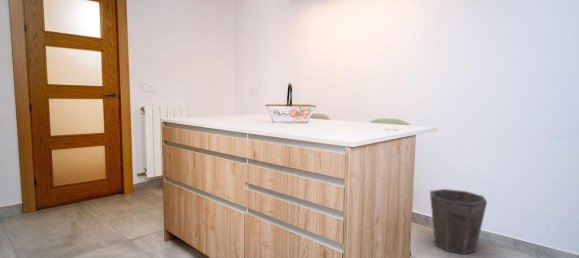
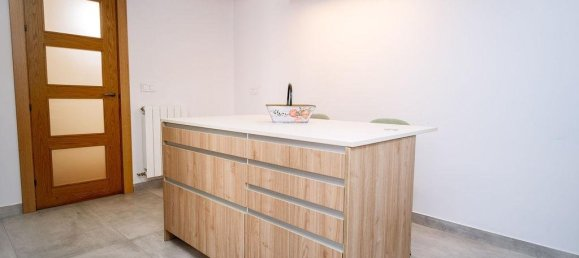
- waste bin [429,188,488,255]
